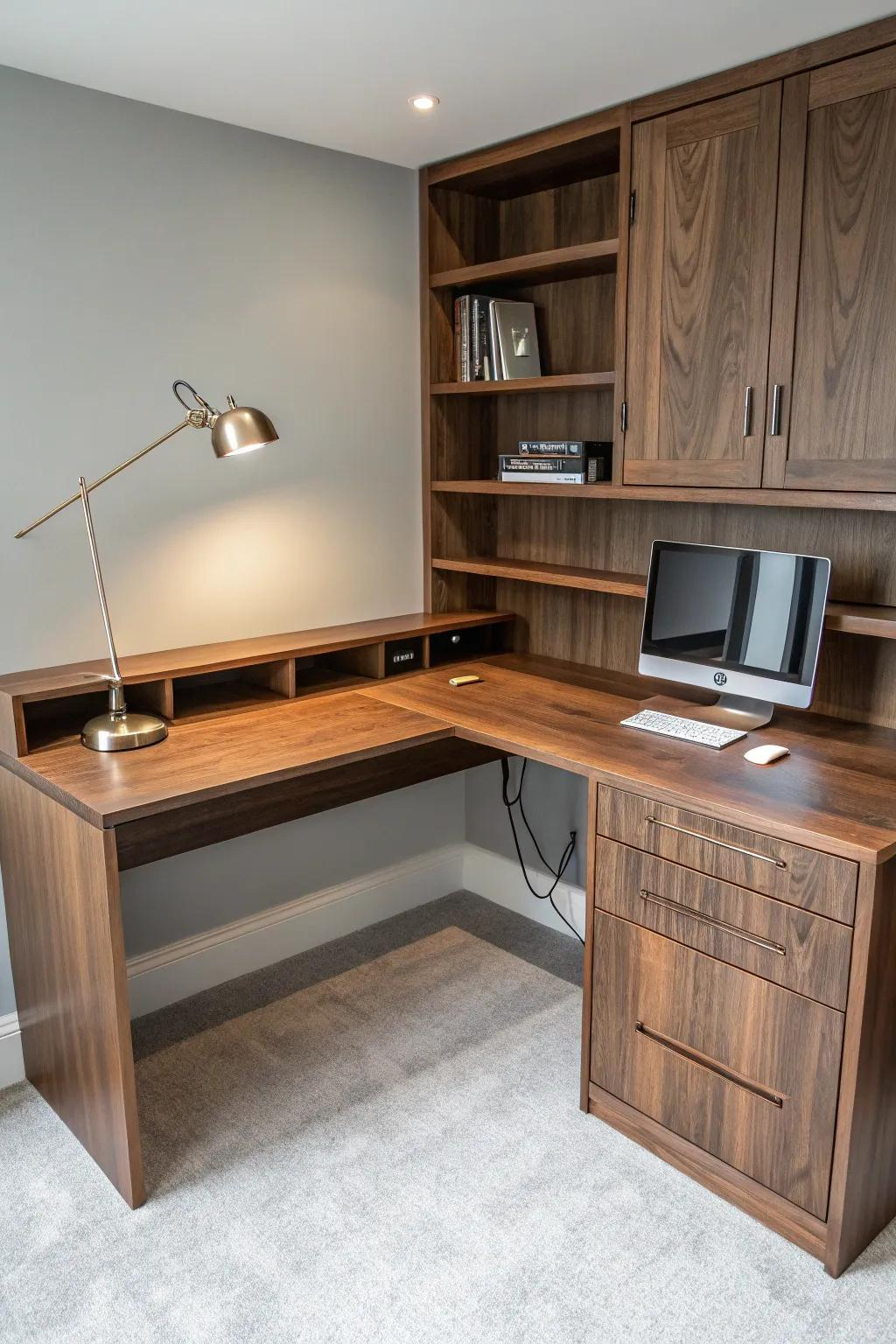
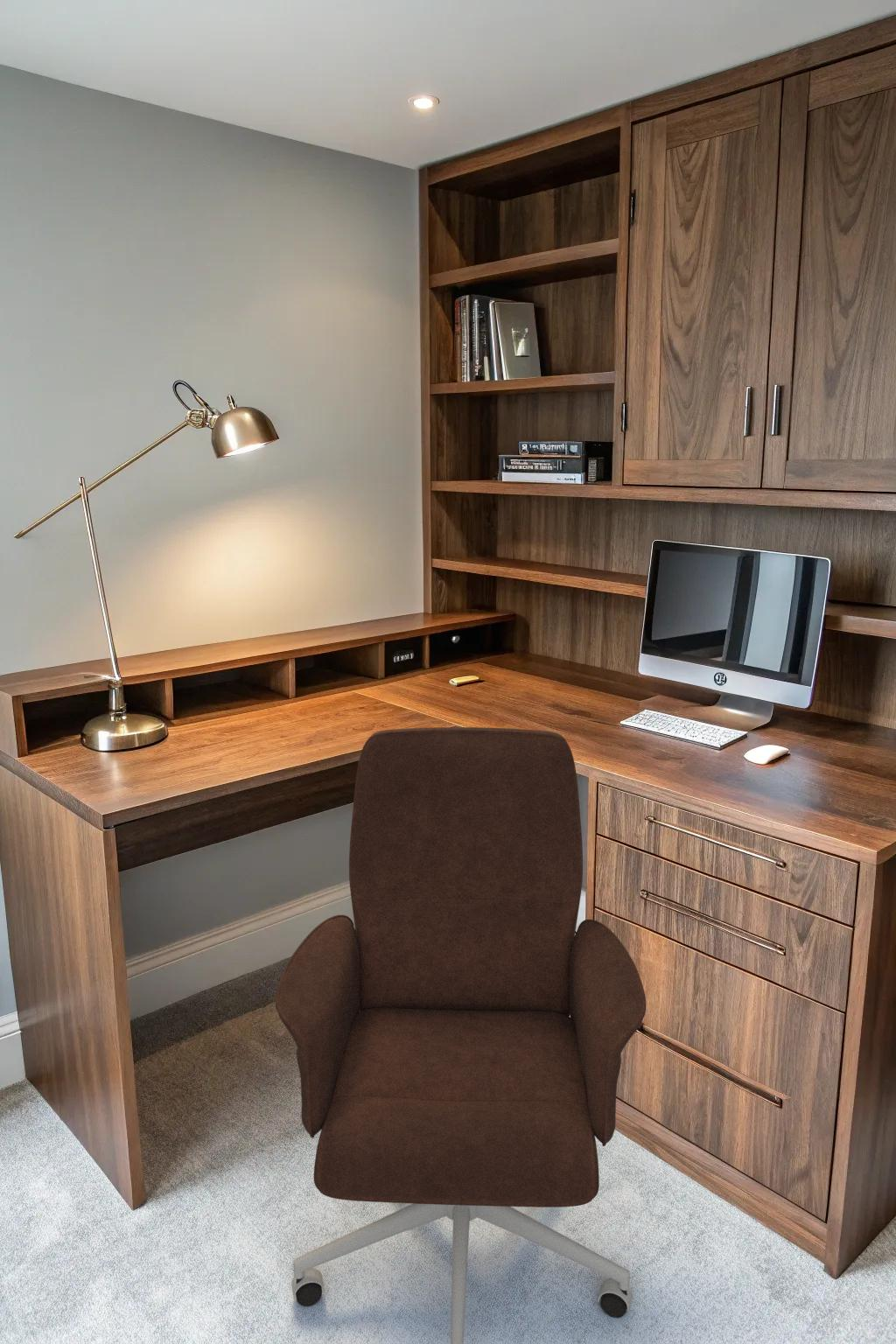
+ office chair [275,726,647,1344]
